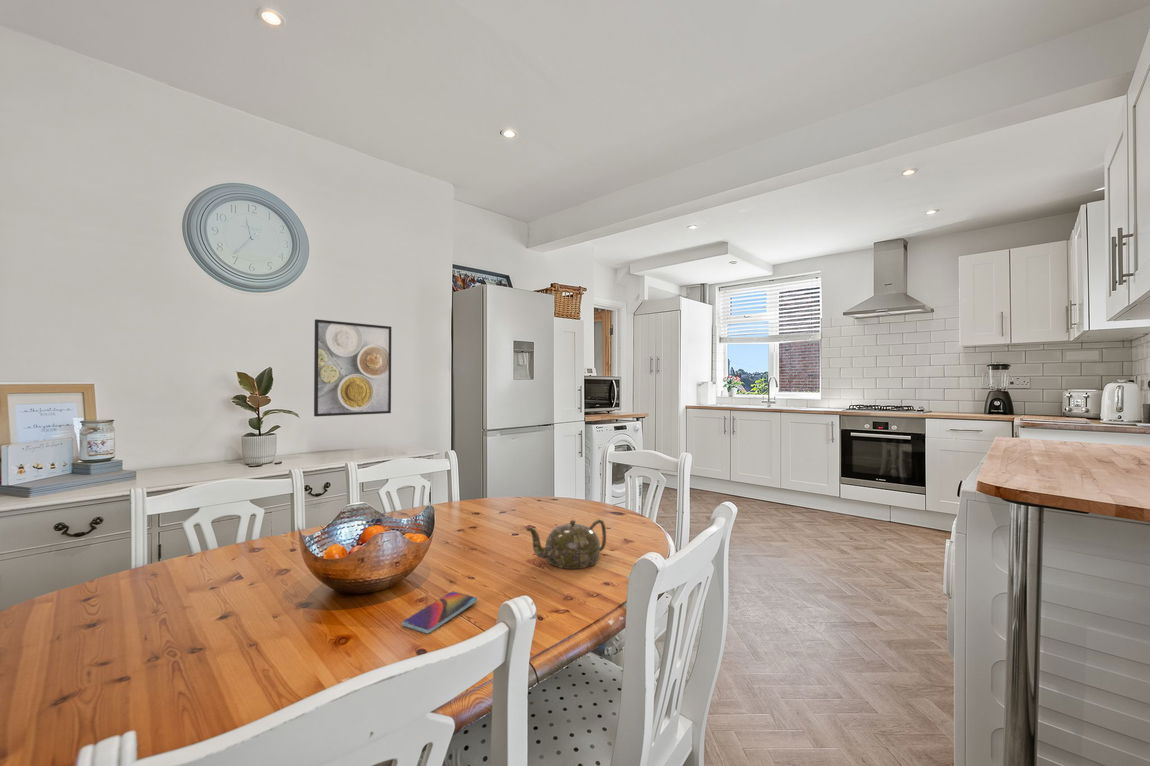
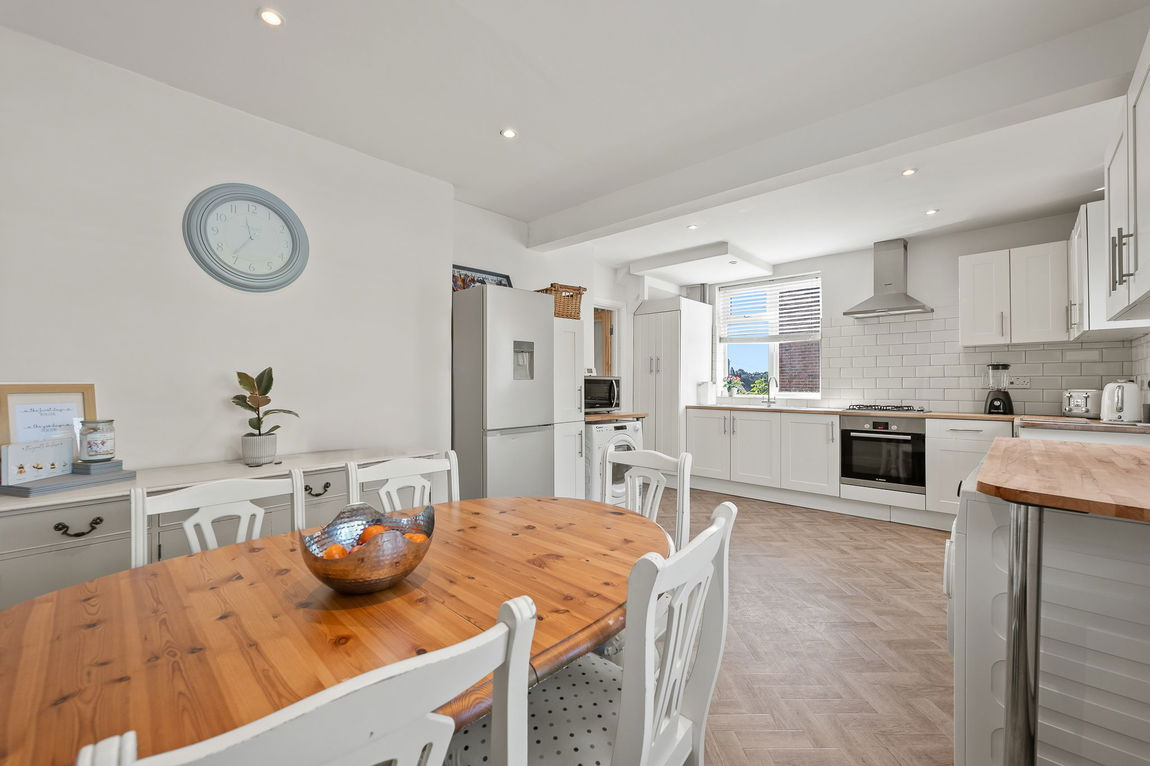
- smartphone [401,591,478,634]
- teapot [526,518,607,570]
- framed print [313,318,393,418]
